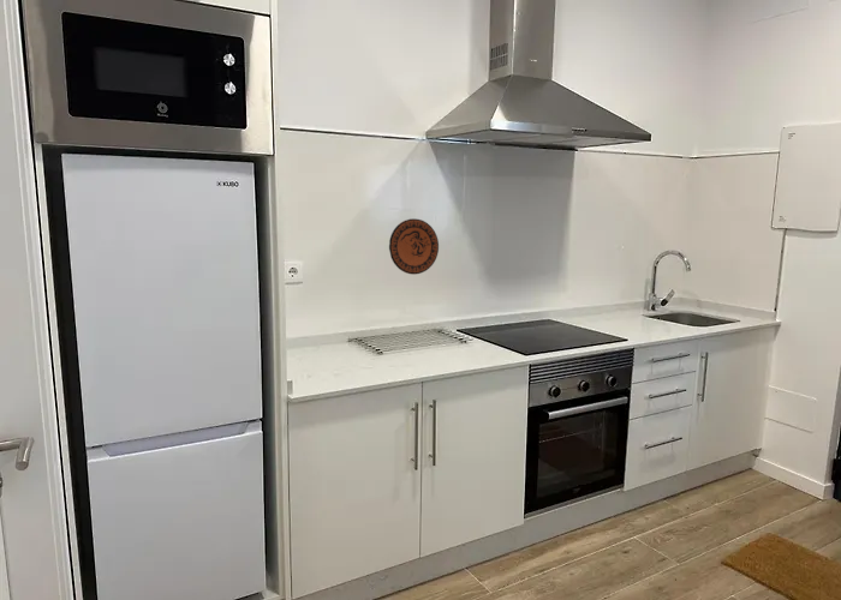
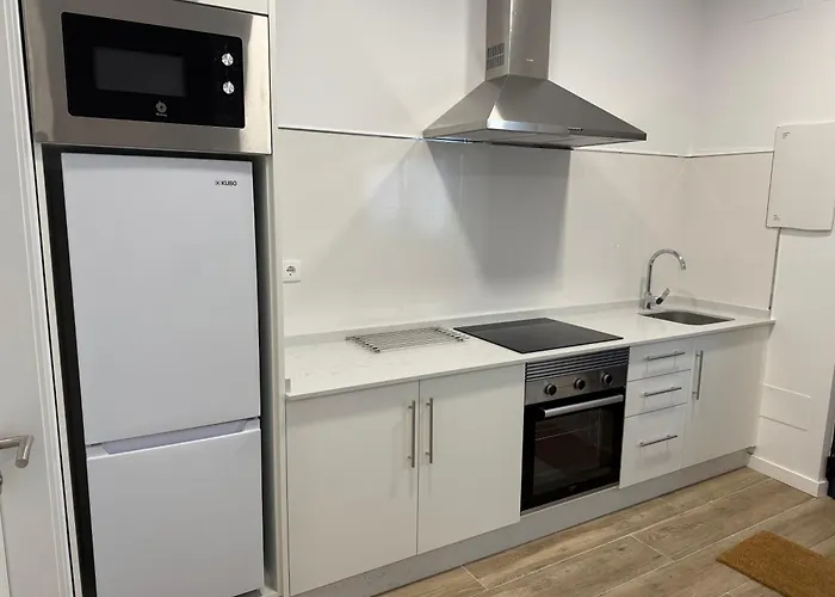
- decorative plate [388,217,440,276]
